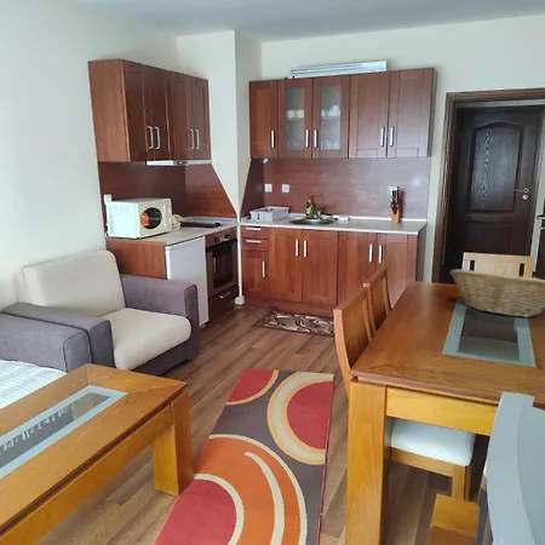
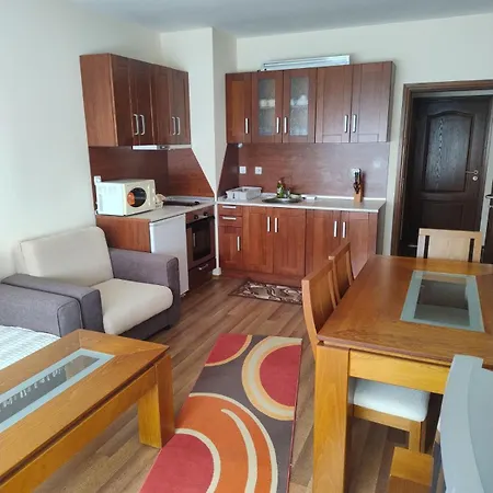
- fruit basket [448,268,545,319]
